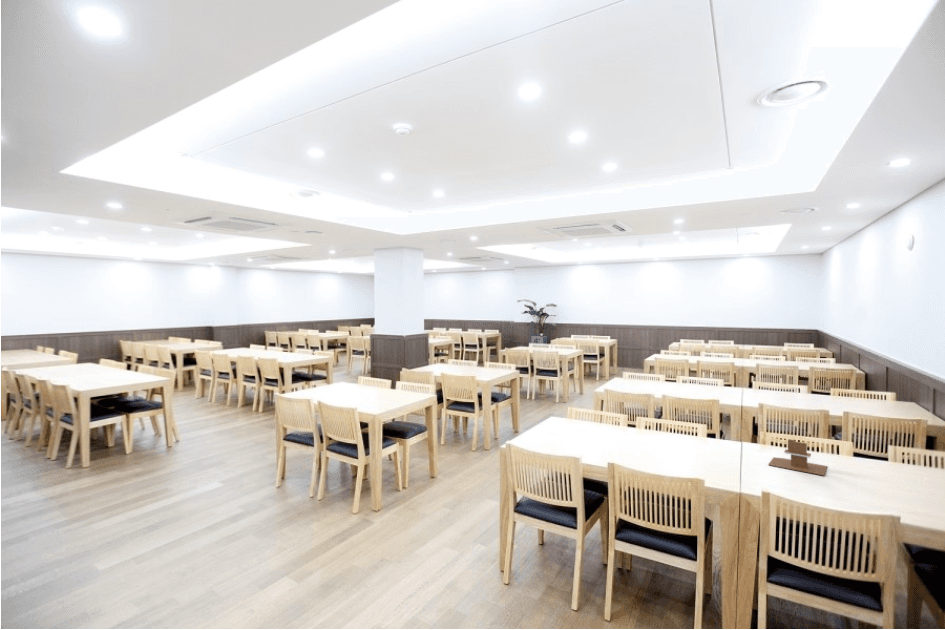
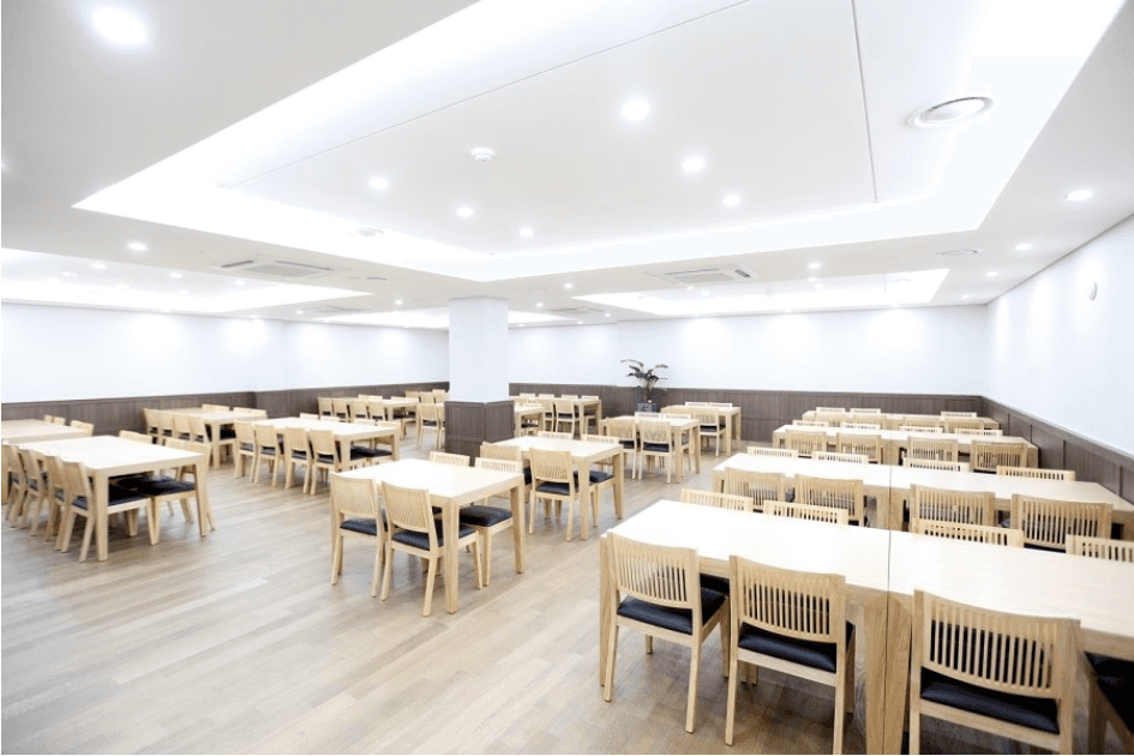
- napkin holder [767,439,828,476]
